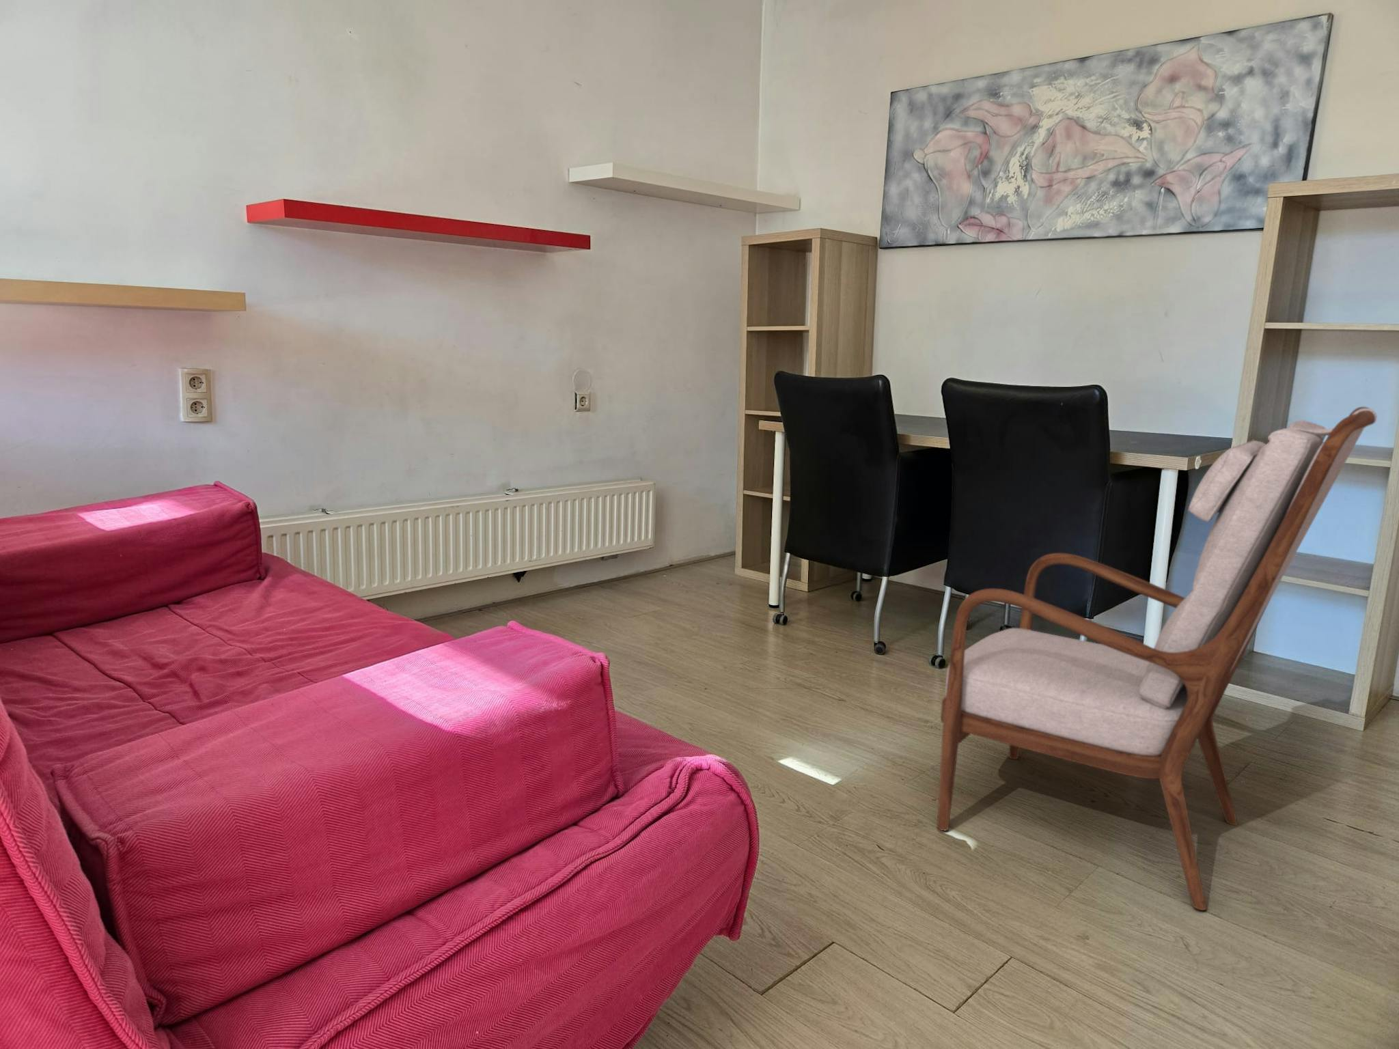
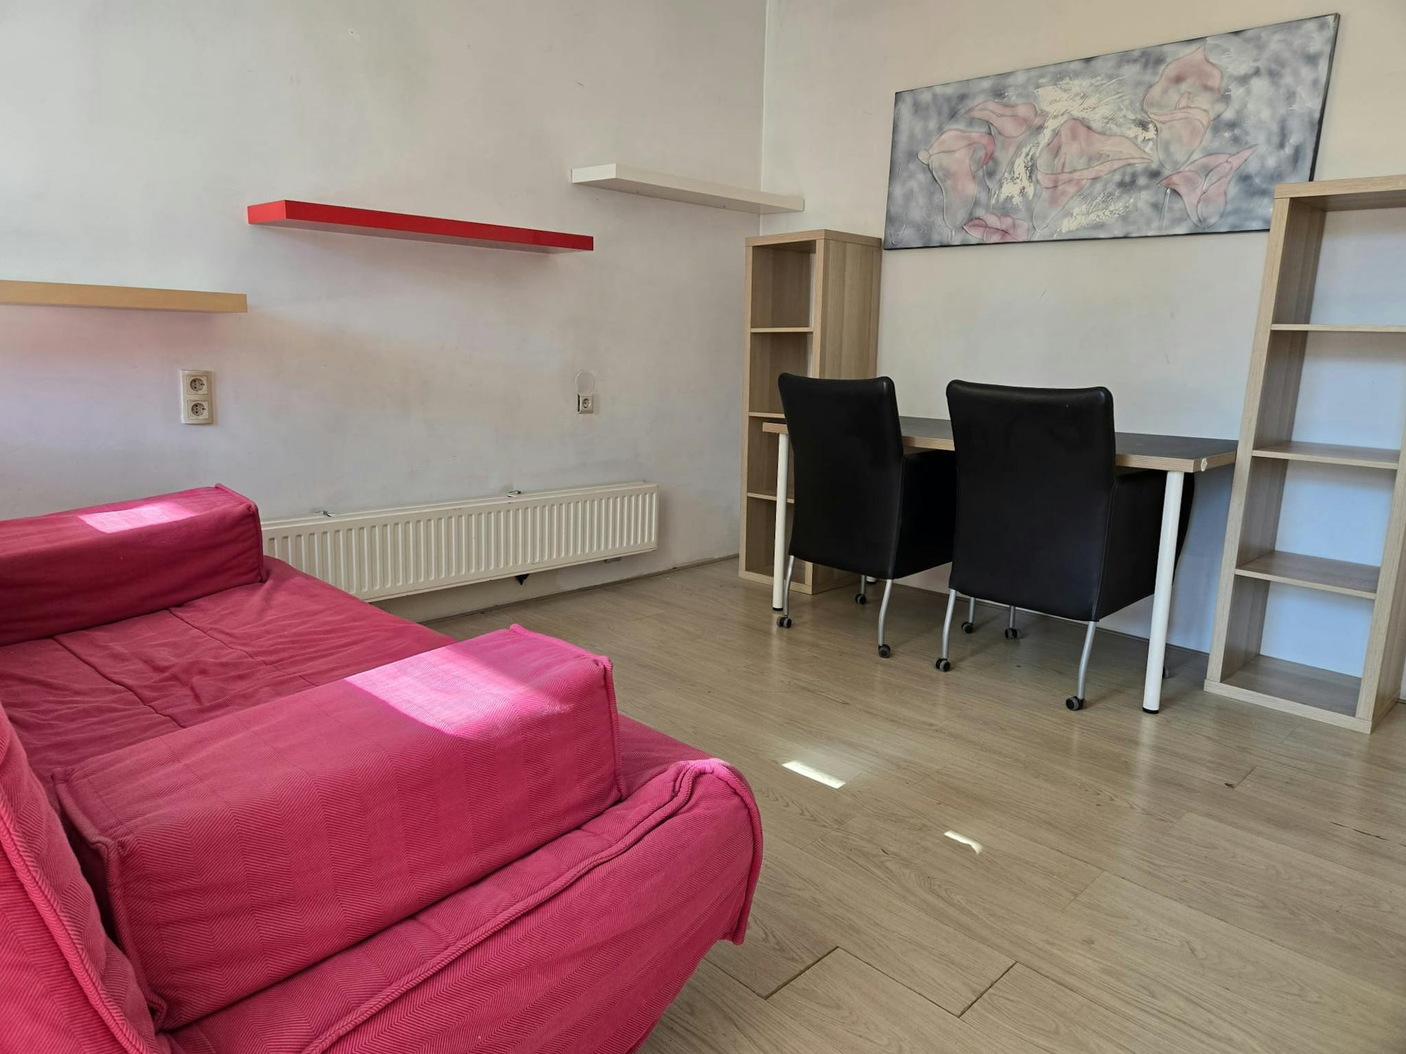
- armchair [936,407,1378,911]
